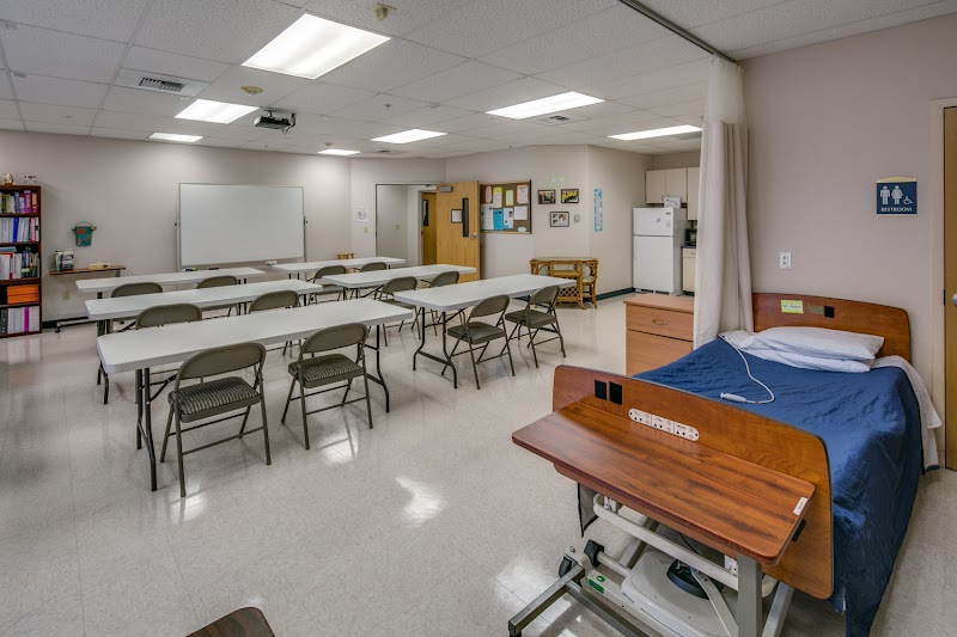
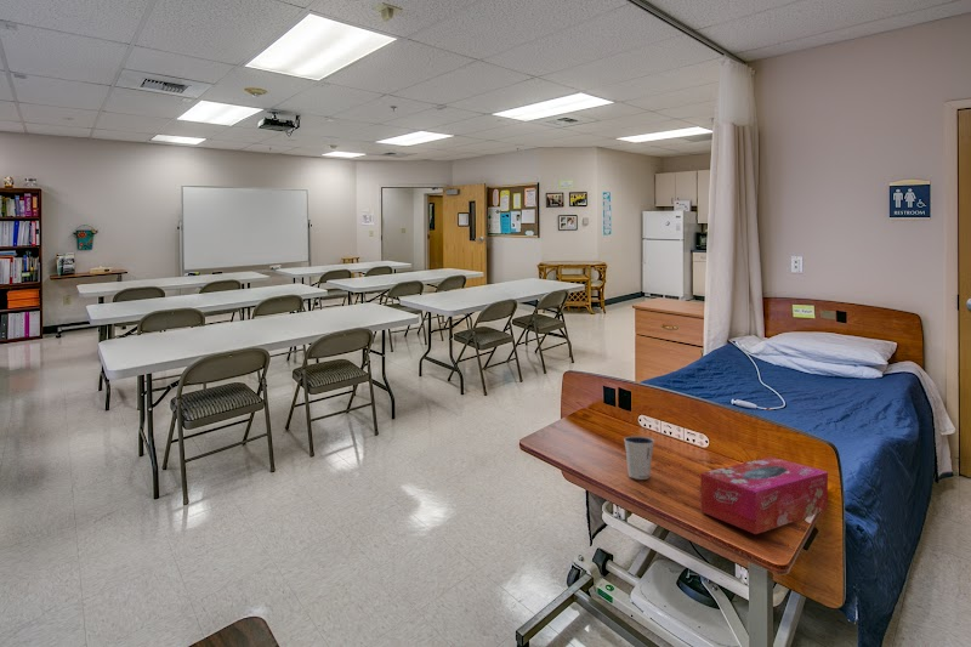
+ dixie cup [623,435,655,481]
+ tissue box [699,455,829,535]
